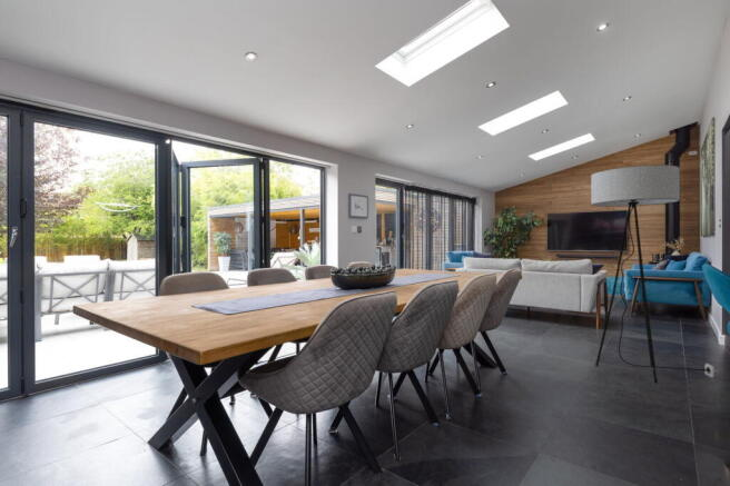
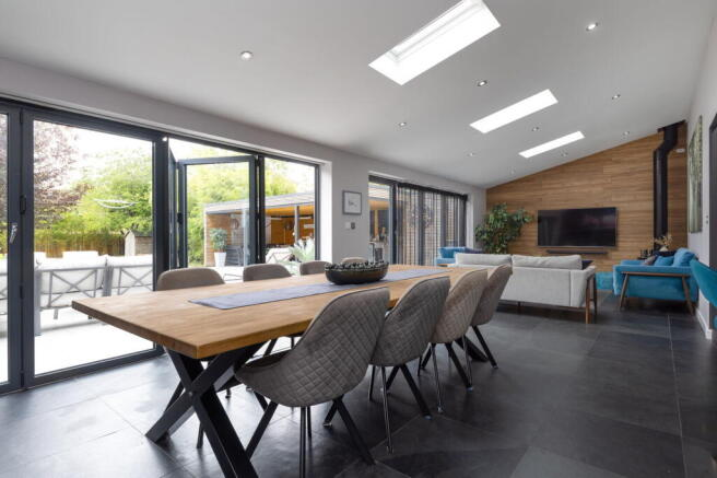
- floor lamp [590,163,720,385]
